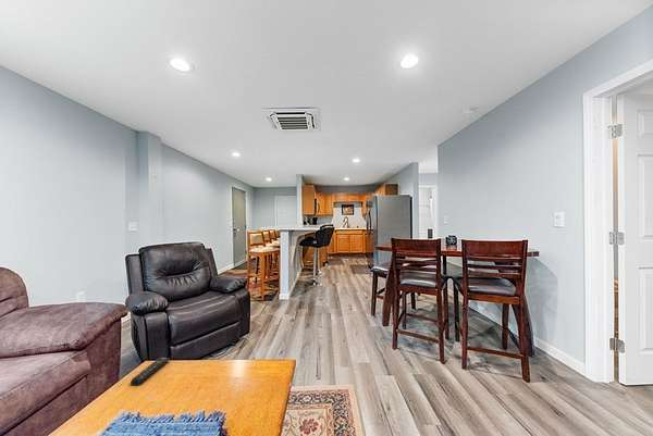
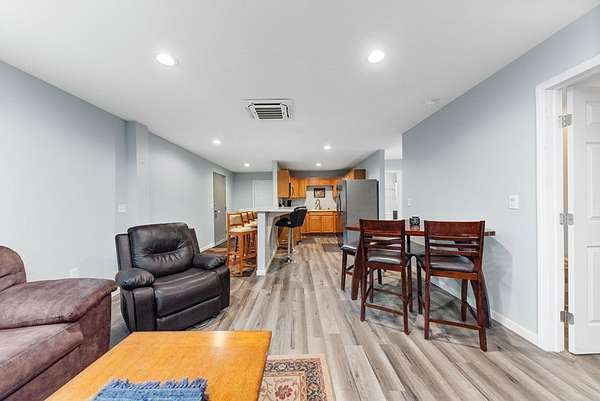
- remote control [130,357,171,387]
